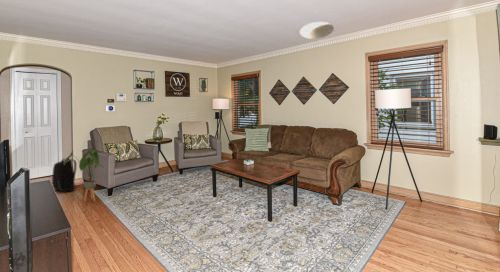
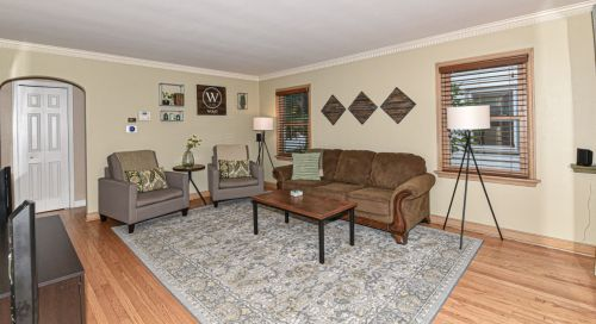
- ceiling light [299,21,335,40]
- backpack [51,158,77,193]
- house plant [64,148,104,203]
